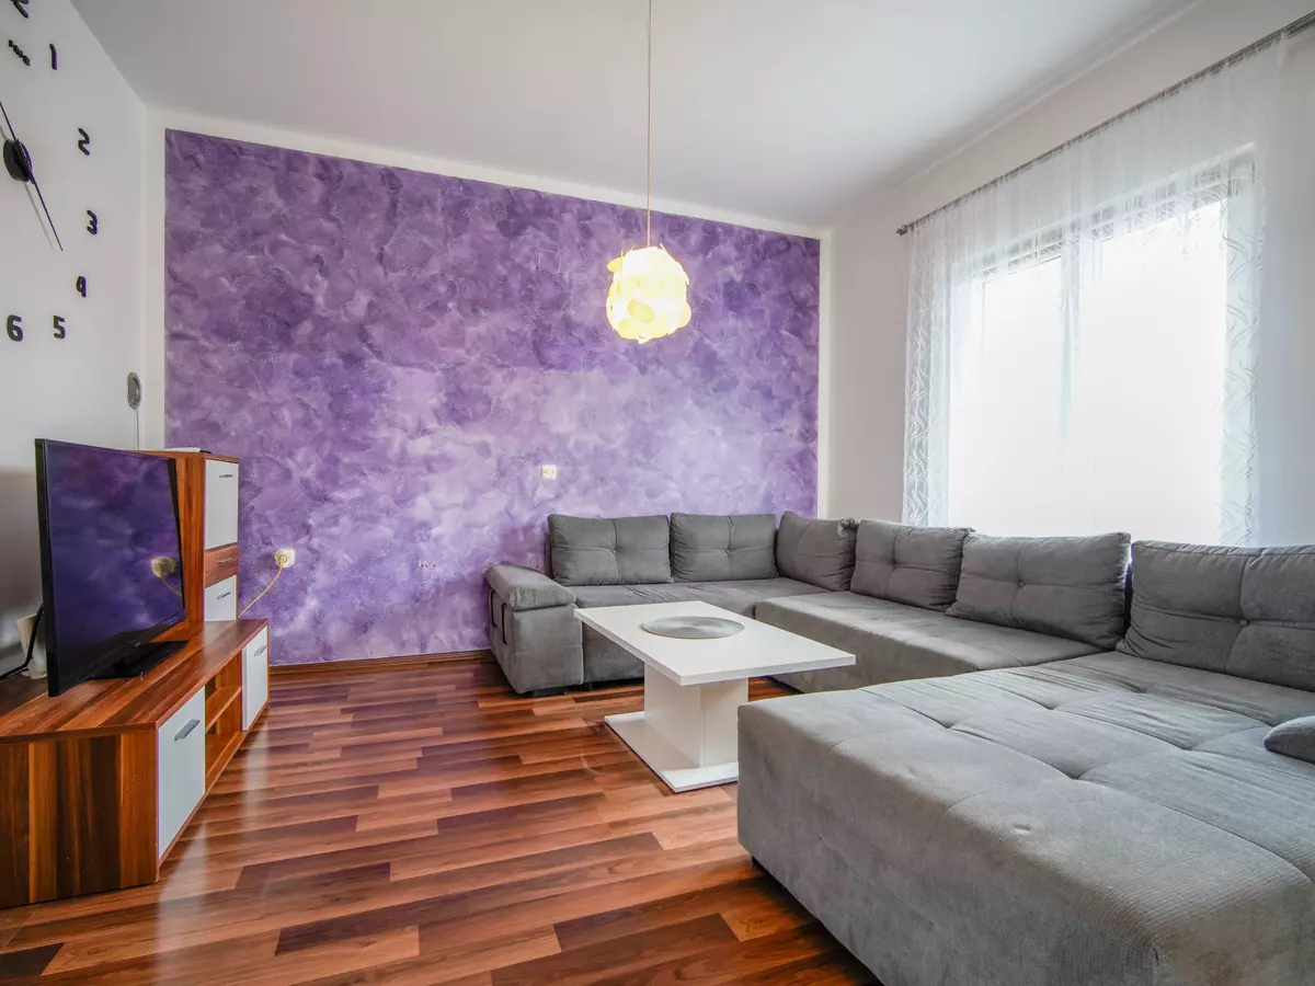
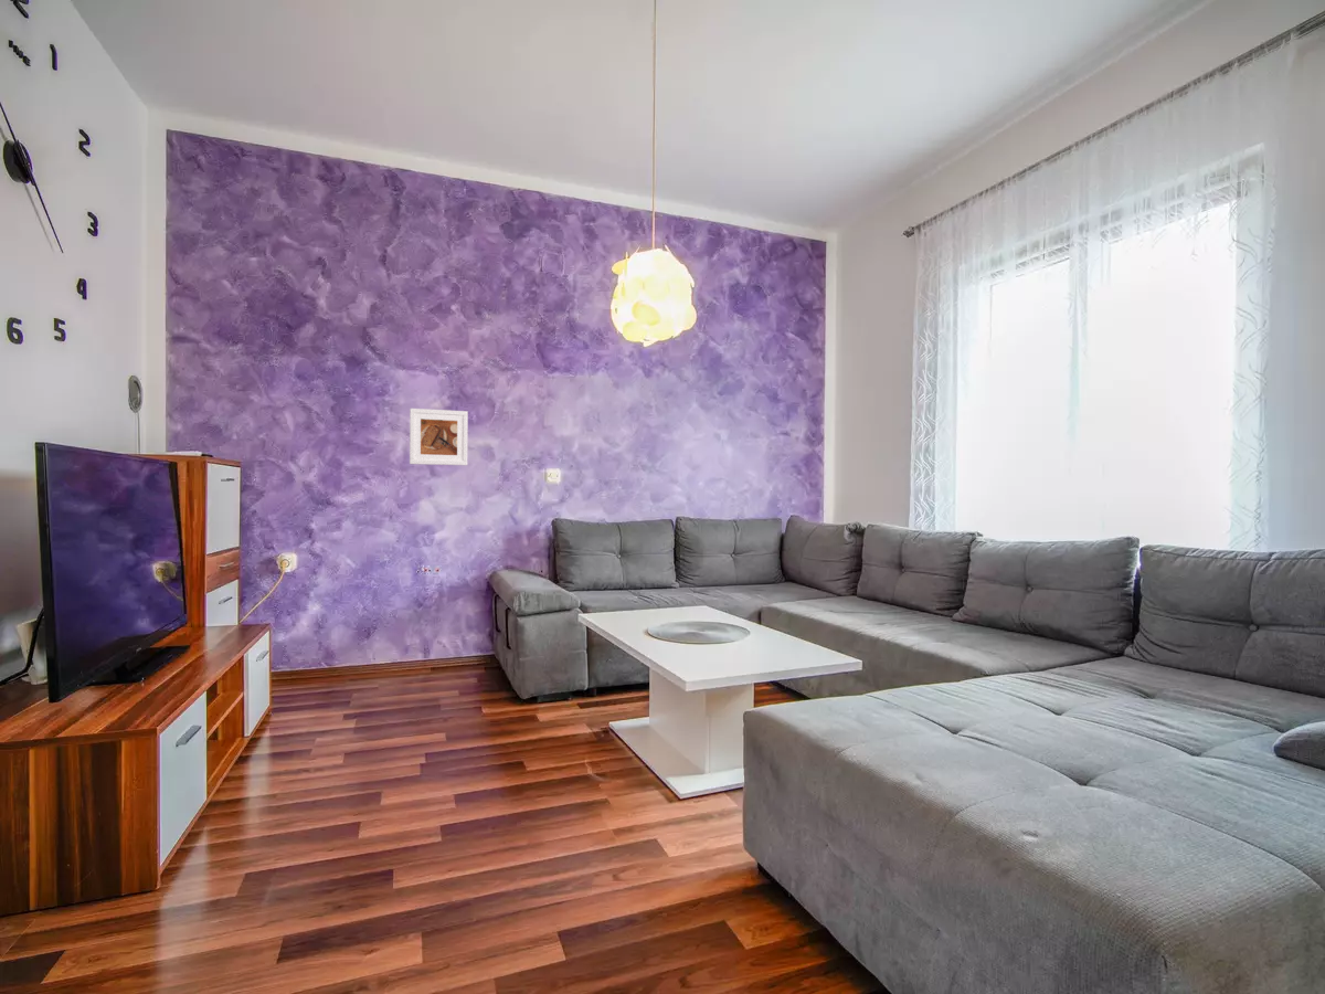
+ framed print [409,408,469,466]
